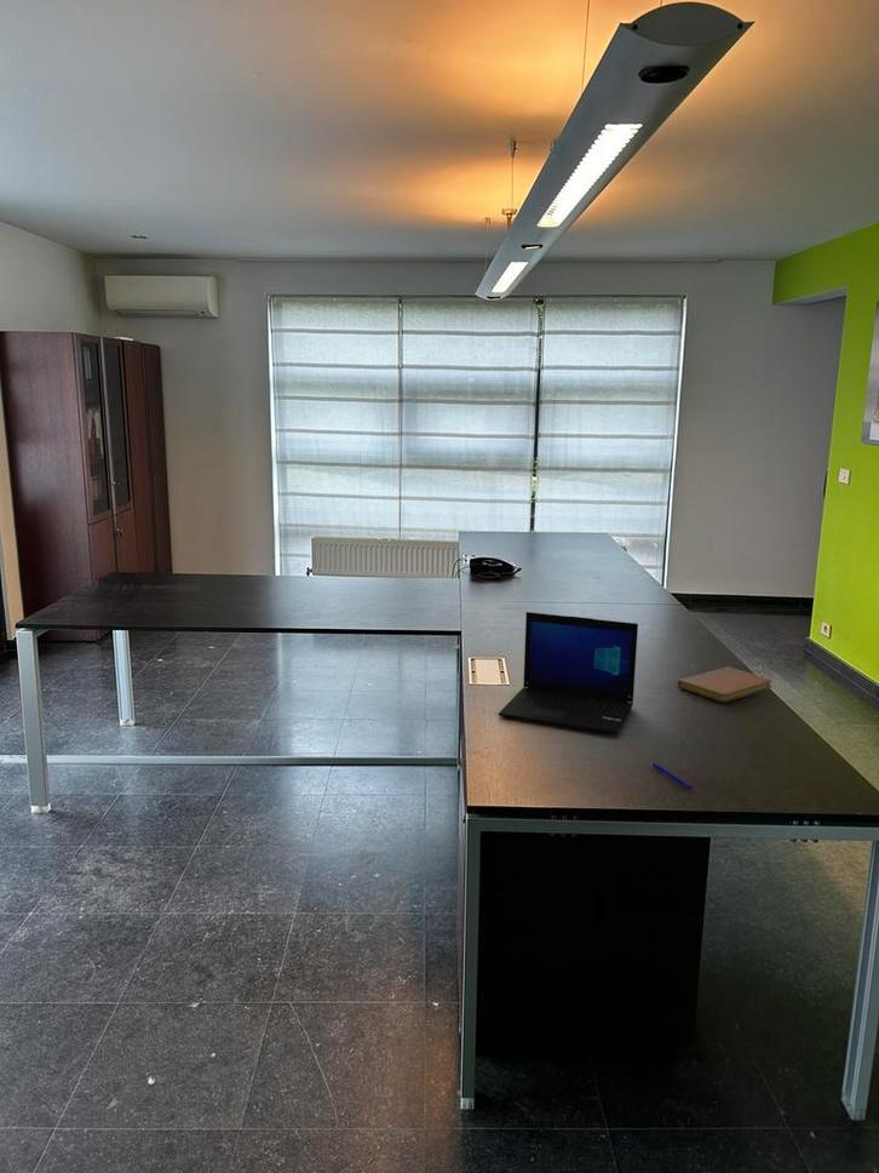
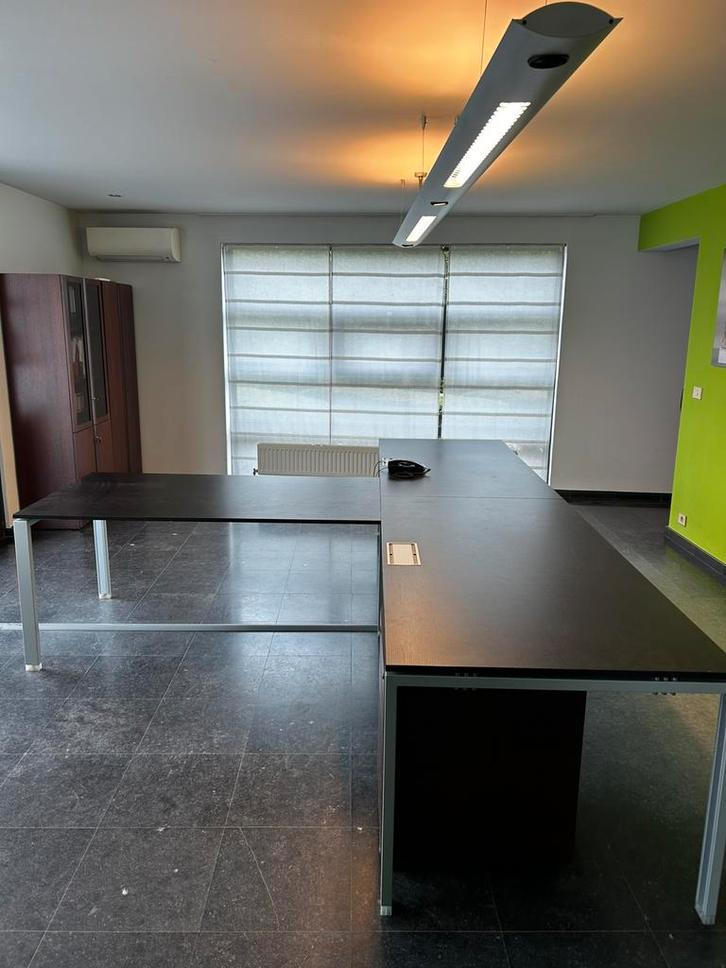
- laptop [498,611,639,736]
- notebook [677,665,774,704]
- pen [651,762,694,791]
